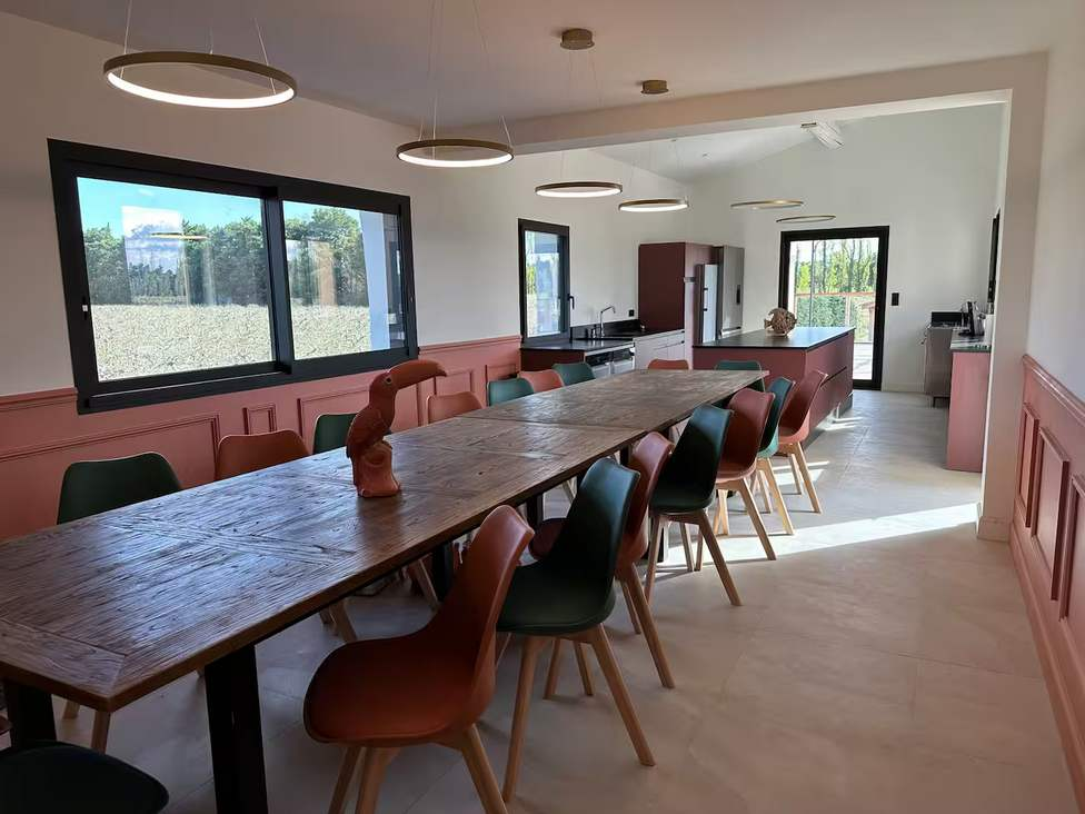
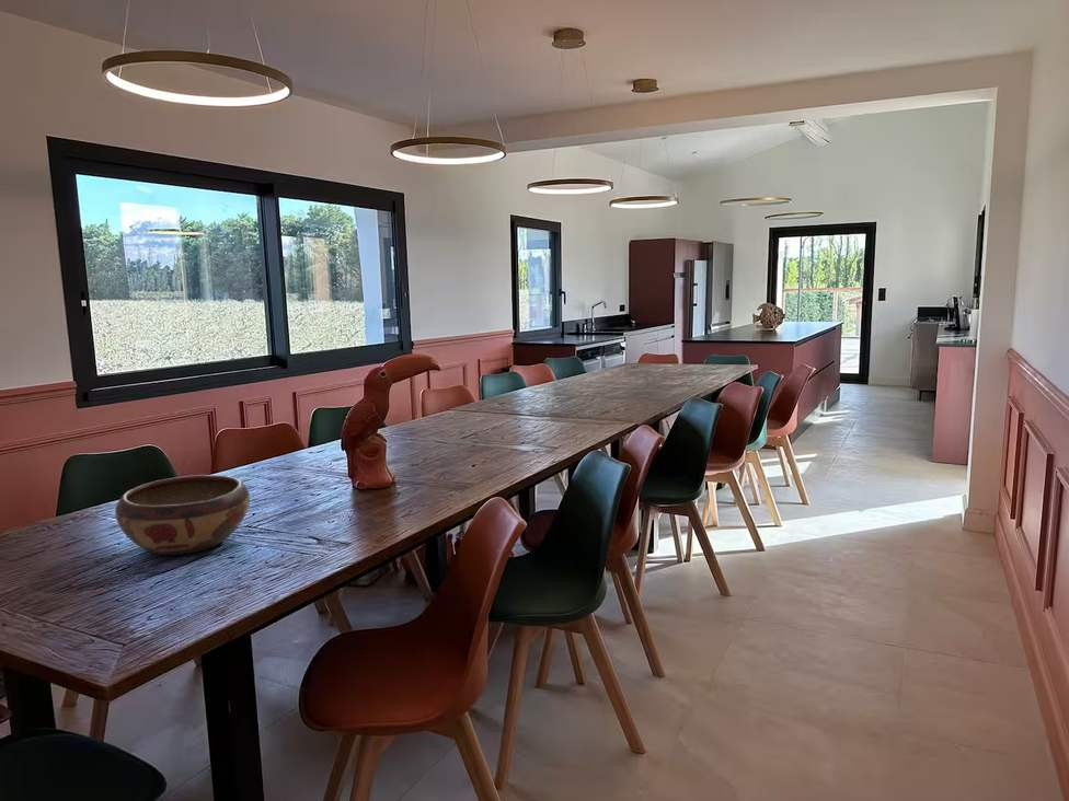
+ decorative bowl [114,474,251,556]
